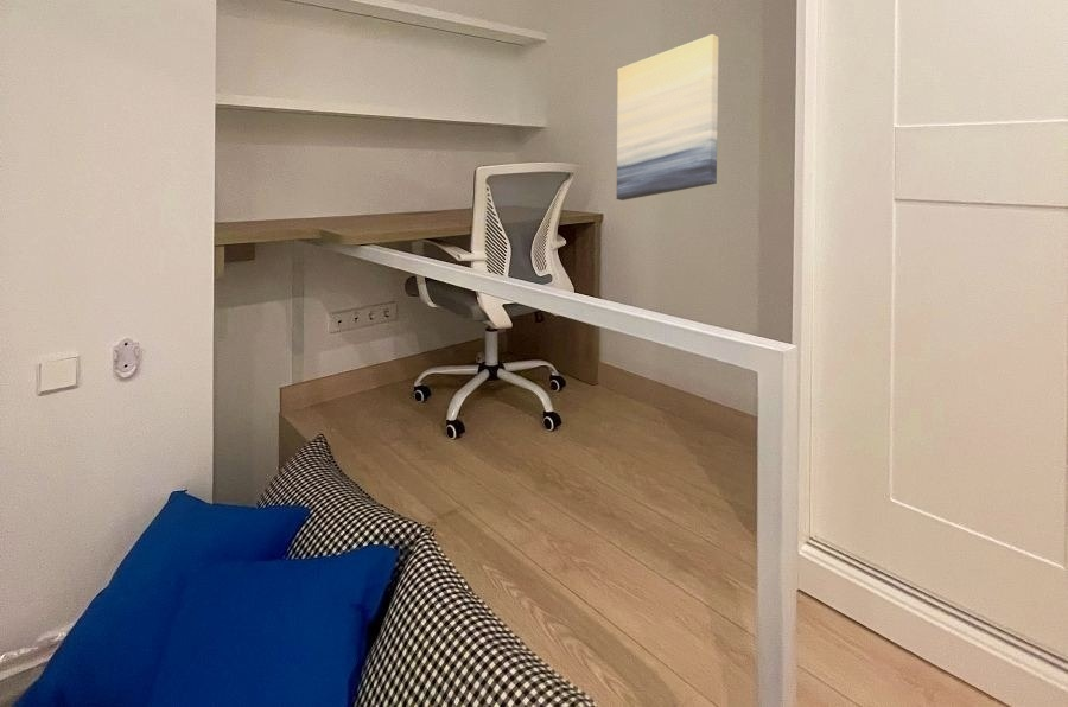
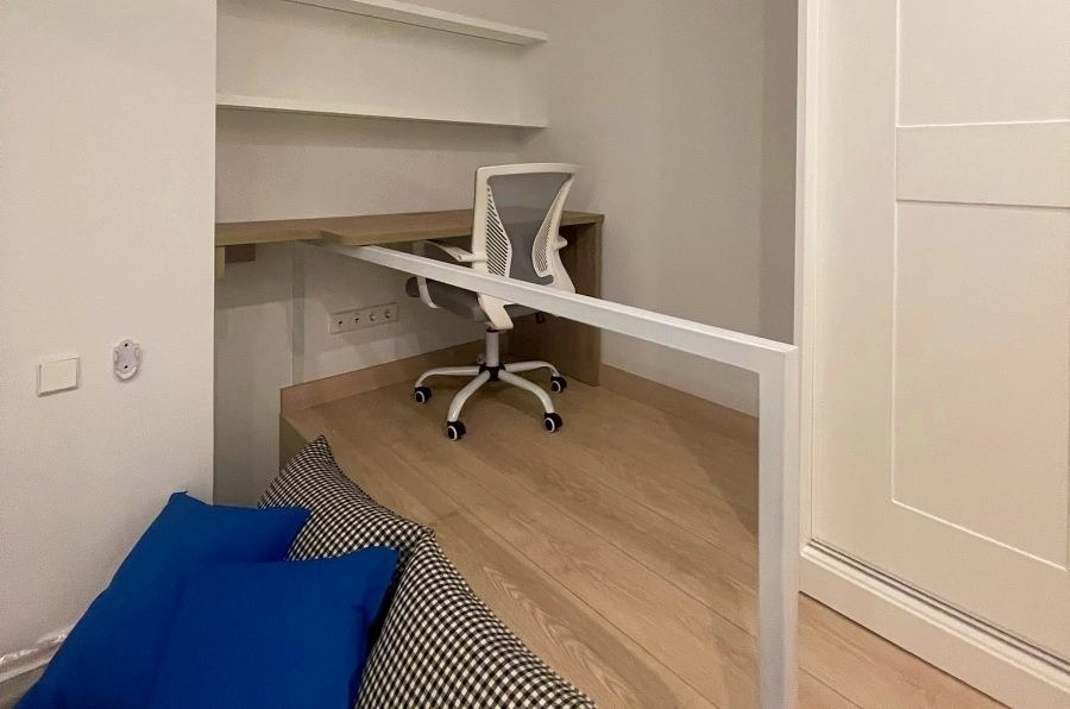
- wall art [616,33,720,202]
